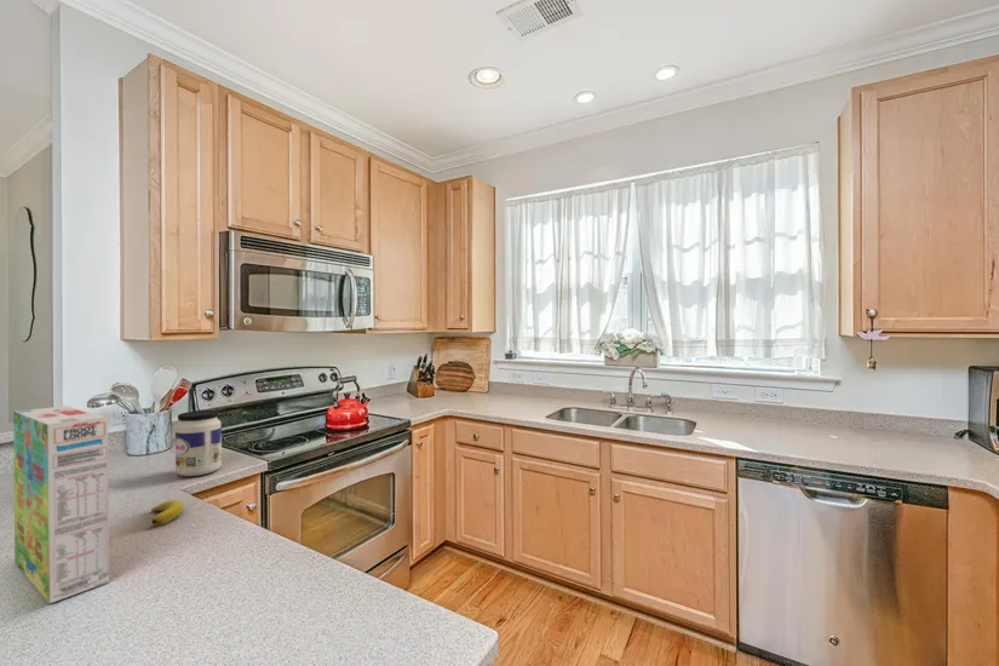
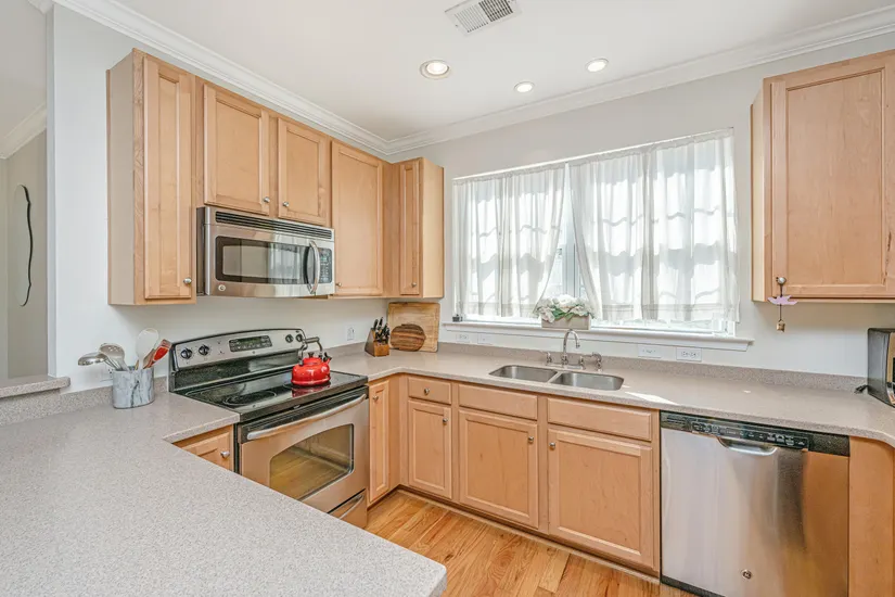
- jar [174,409,223,477]
- banana [150,499,184,526]
- cereal box [12,404,110,604]
